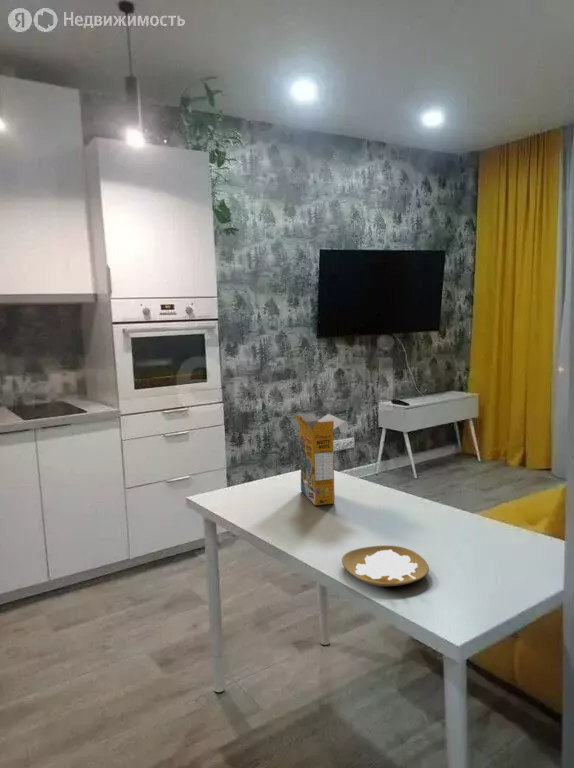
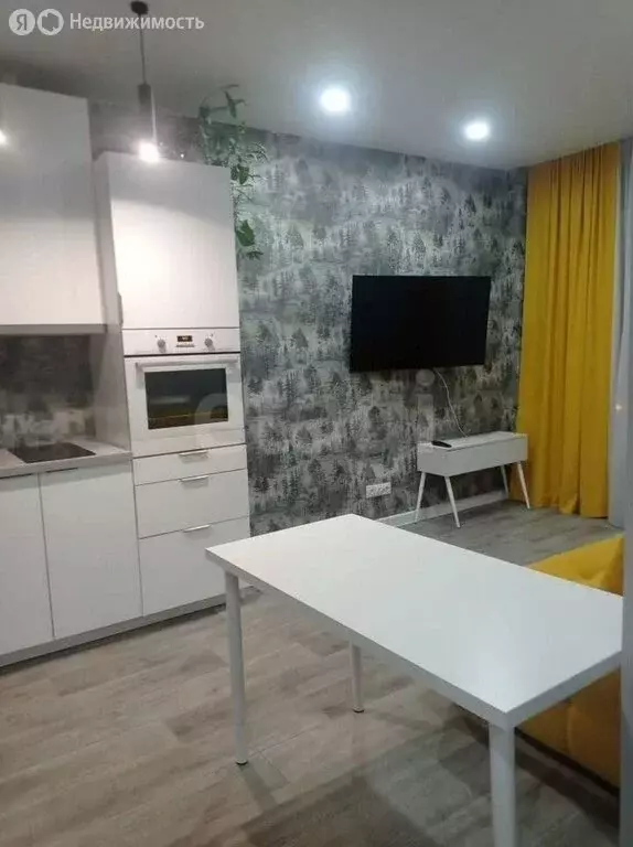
- placemat [341,545,430,587]
- cereal box [293,412,346,506]
